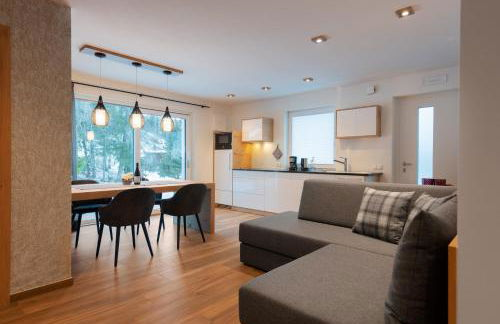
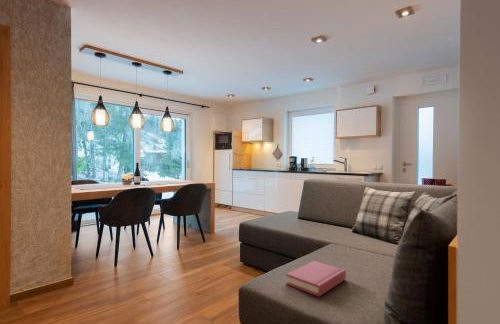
+ hardback book [285,260,347,297]
